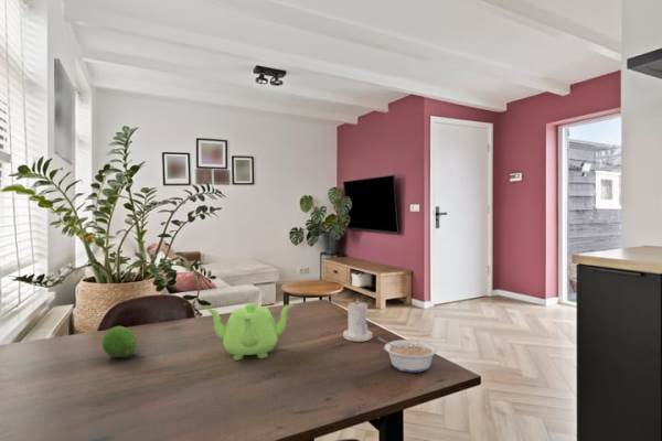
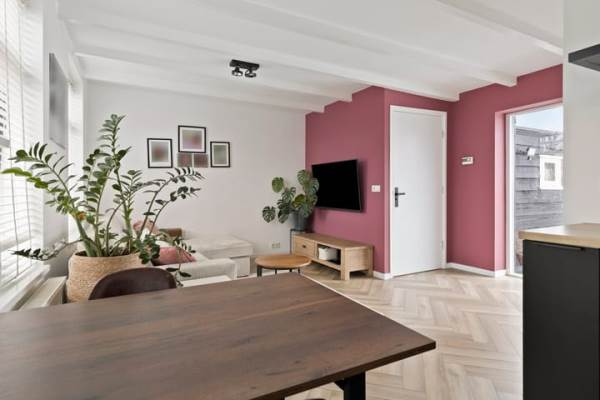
- fruit [100,325,138,358]
- teapot [205,302,295,362]
- legume [376,336,439,374]
- candle [342,298,374,343]
